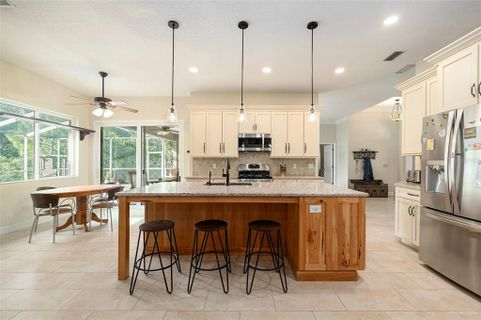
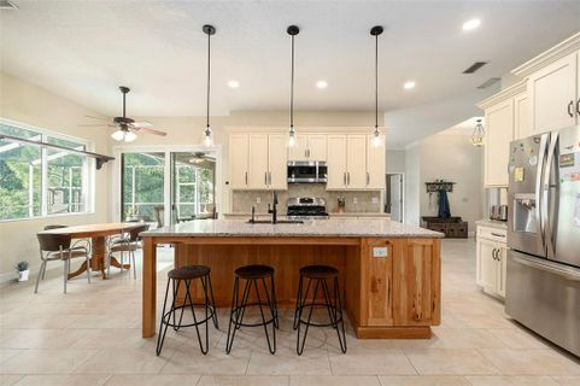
+ potted plant [11,259,33,282]
